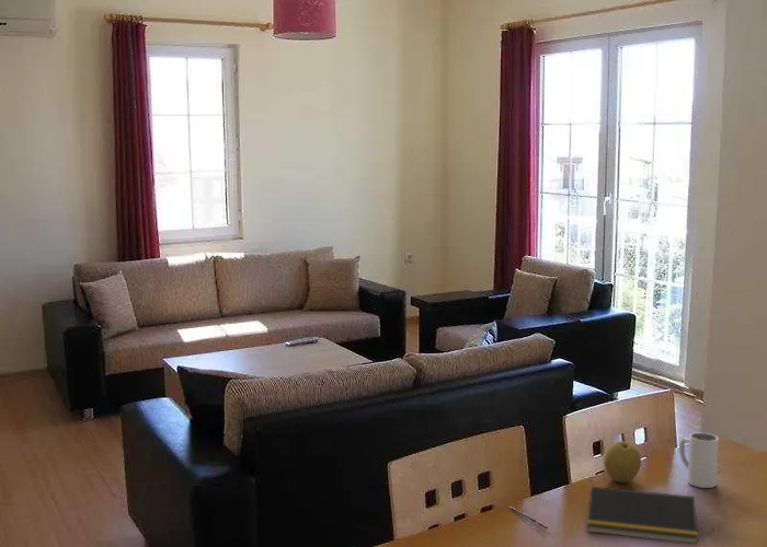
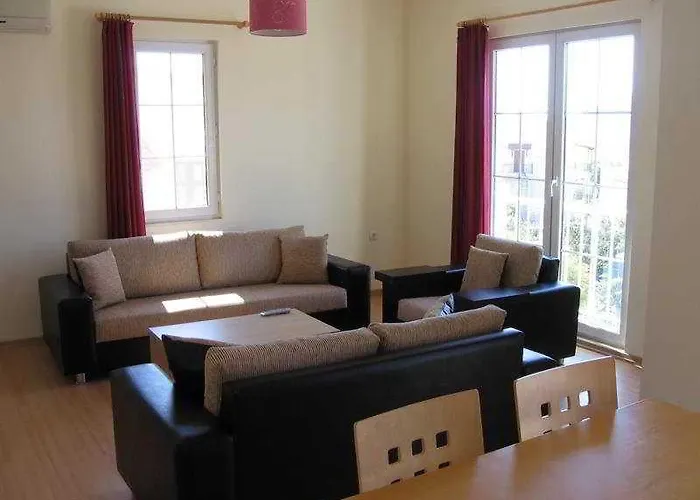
- mug [678,432,720,489]
- fruit [603,441,642,484]
- notepad [586,486,699,545]
- pen [507,505,549,529]
